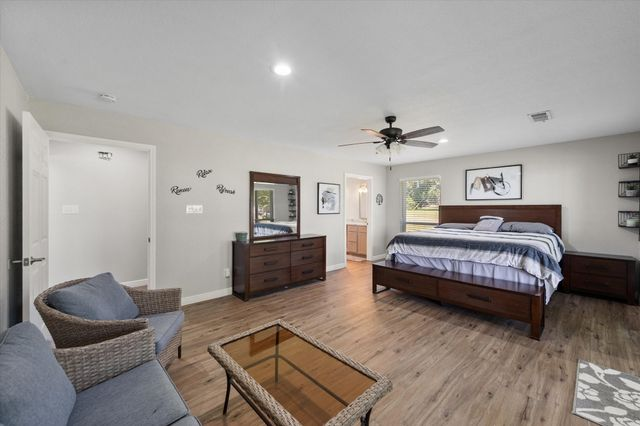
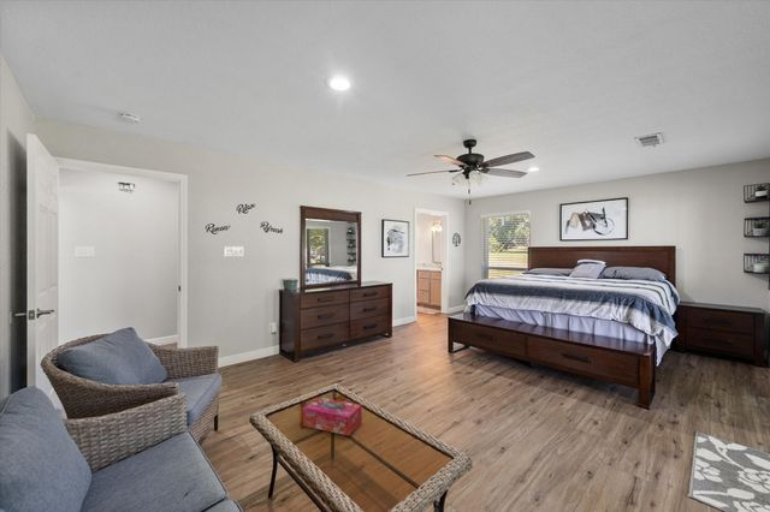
+ tissue box [302,395,363,437]
